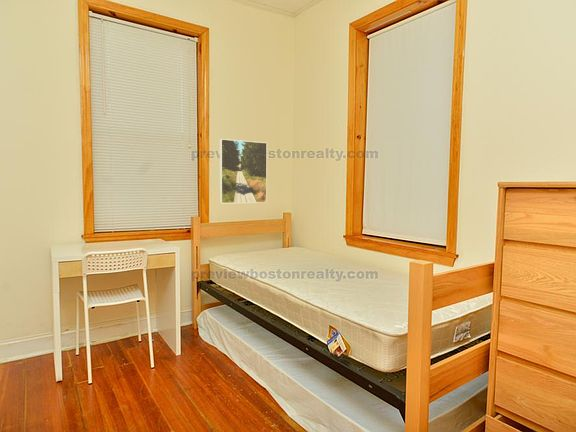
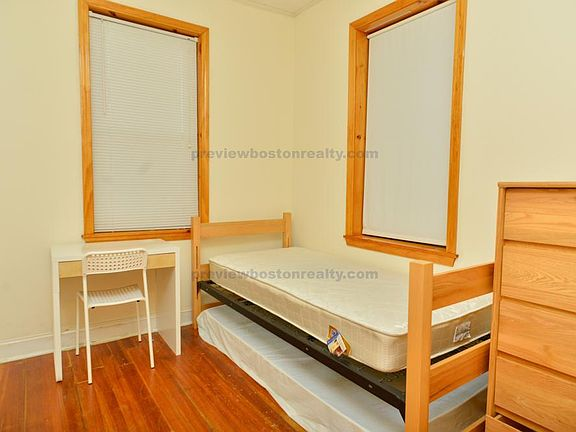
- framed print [219,138,268,204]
